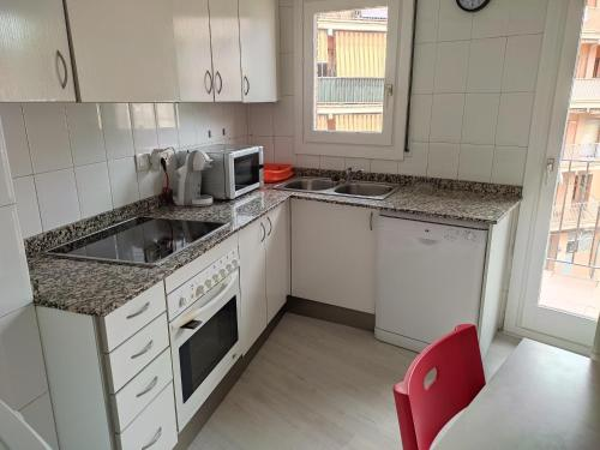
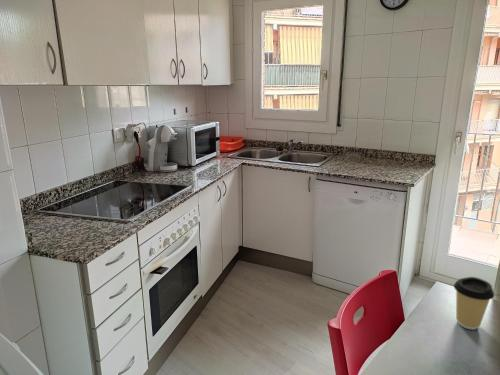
+ coffee cup [453,276,495,330]
